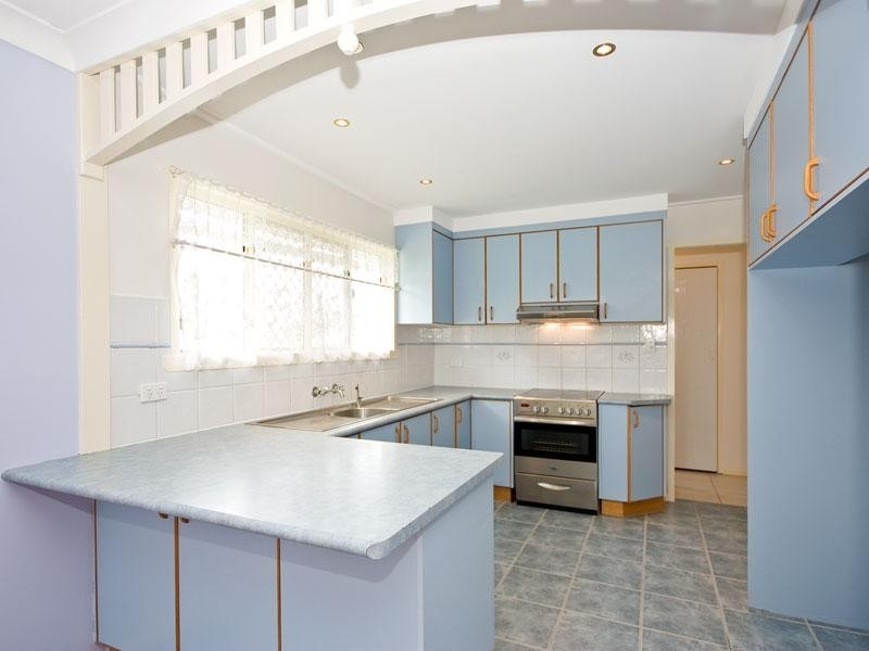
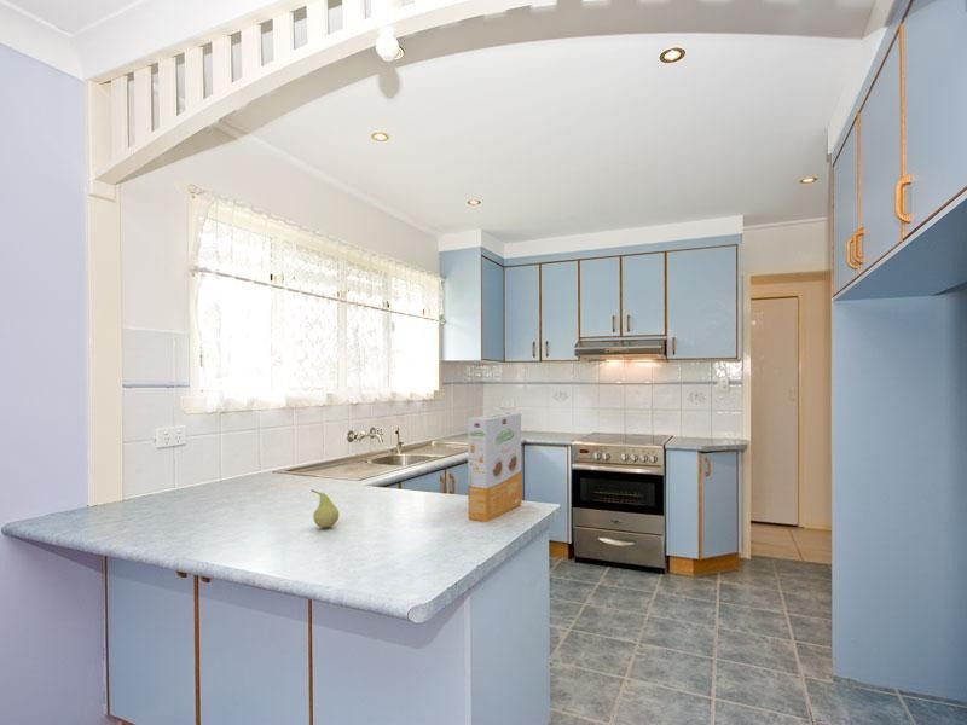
+ fruit [309,488,340,529]
+ cereal box [467,411,522,523]
